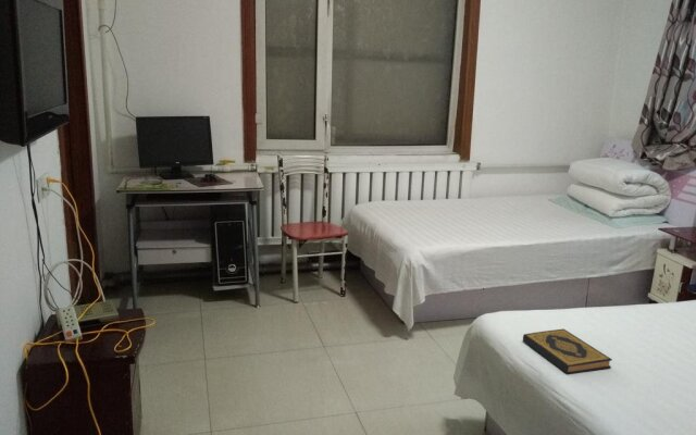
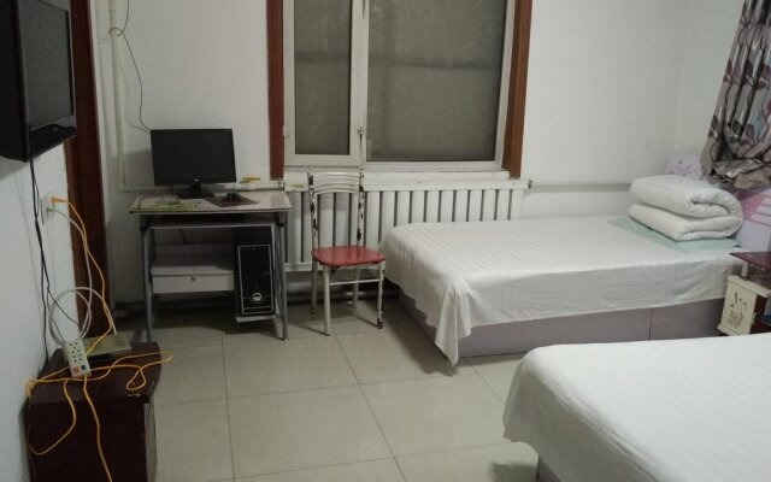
- hardback book [522,328,613,375]
